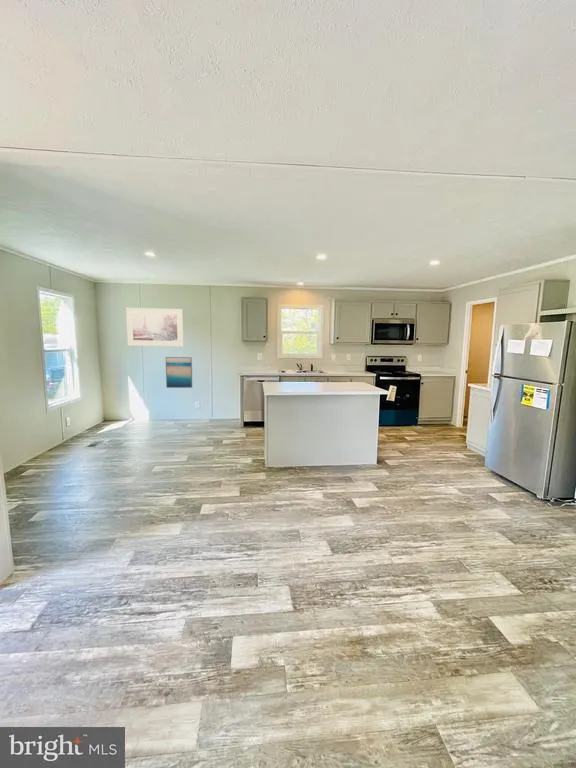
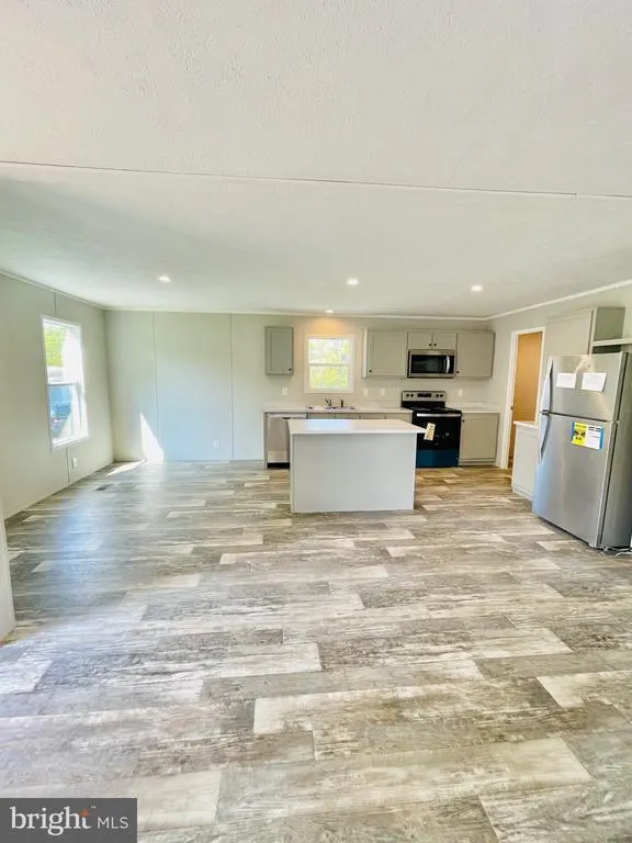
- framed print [125,307,184,347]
- wall art [165,356,193,389]
